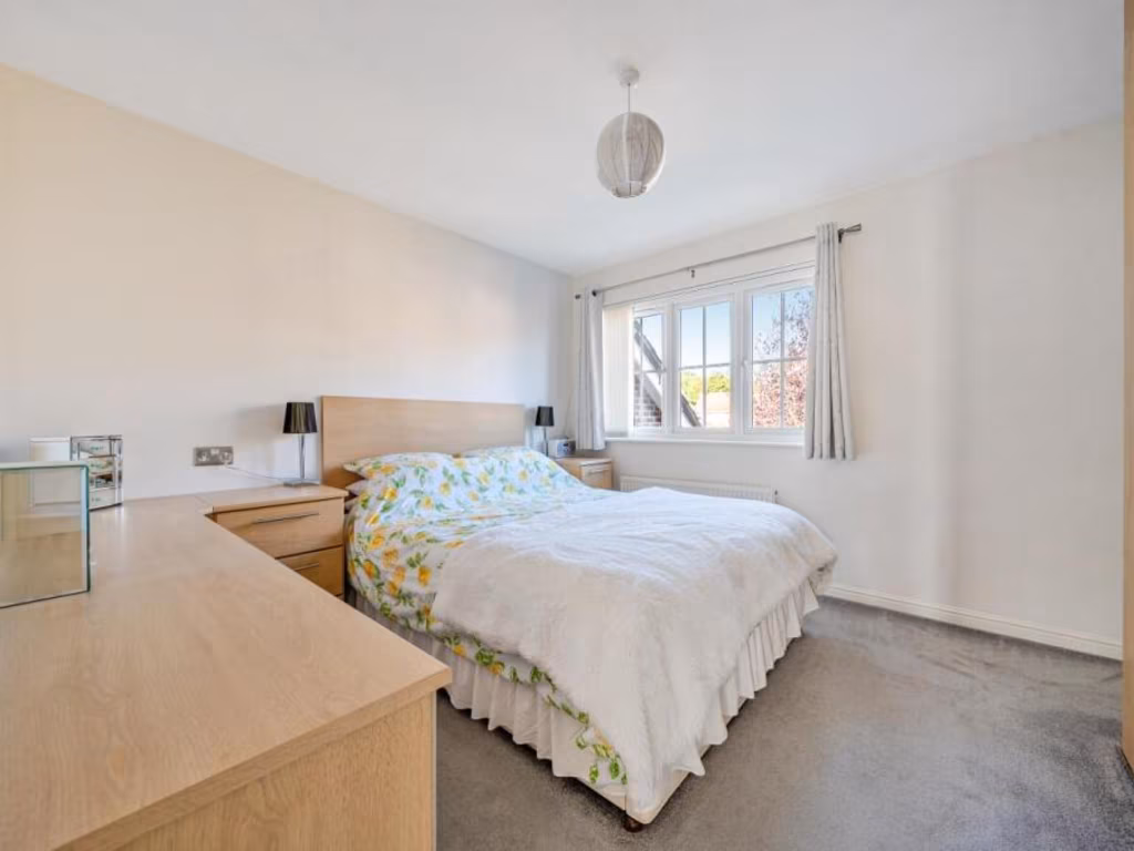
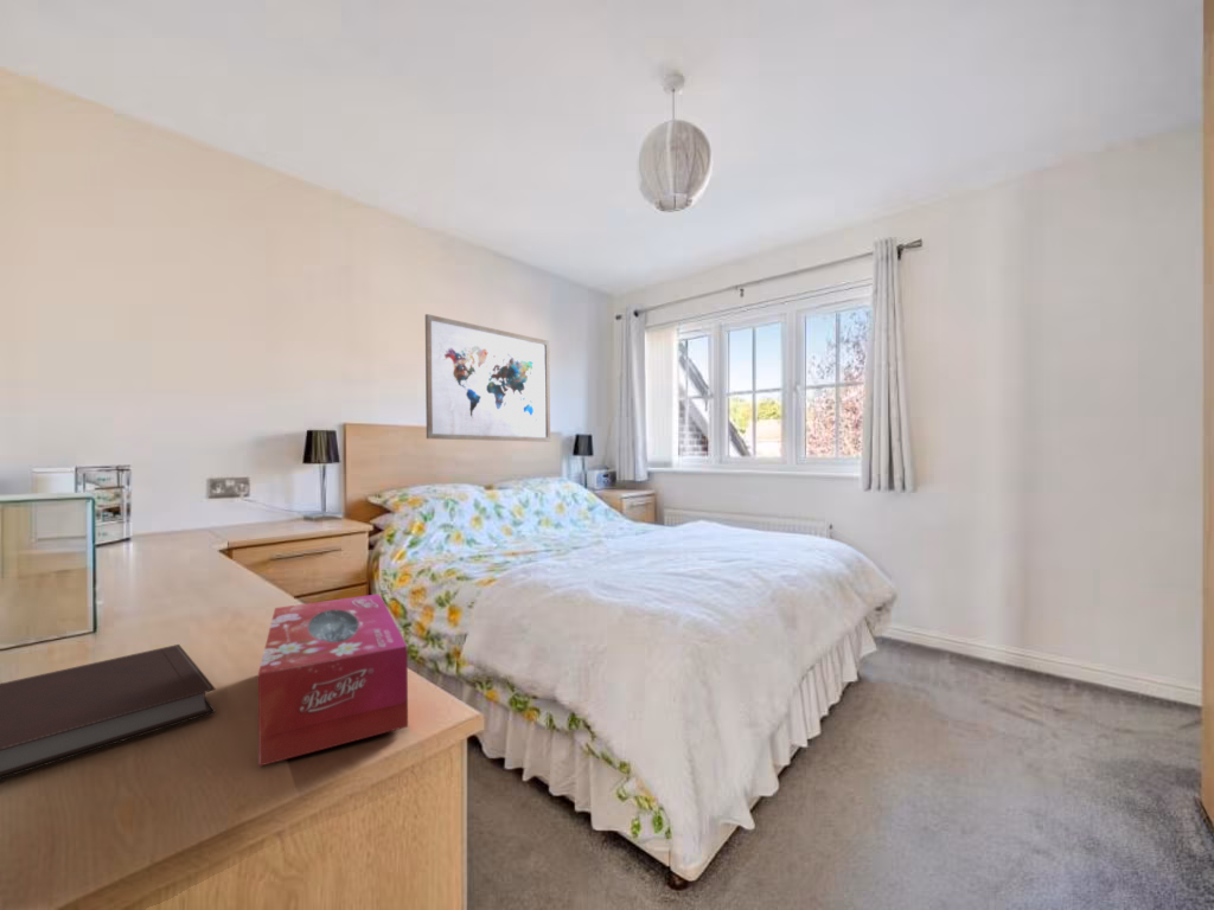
+ notebook [0,643,217,780]
+ tissue box [257,592,409,768]
+ wall art [424,313,551,443]
